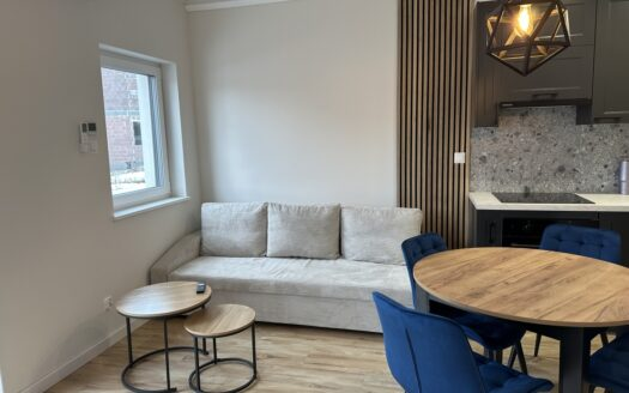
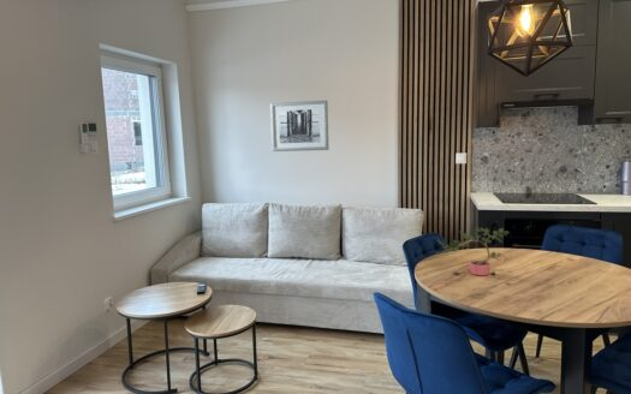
+ potted plant [435,225,512,276]
+ wall art [269,98,331,153]
